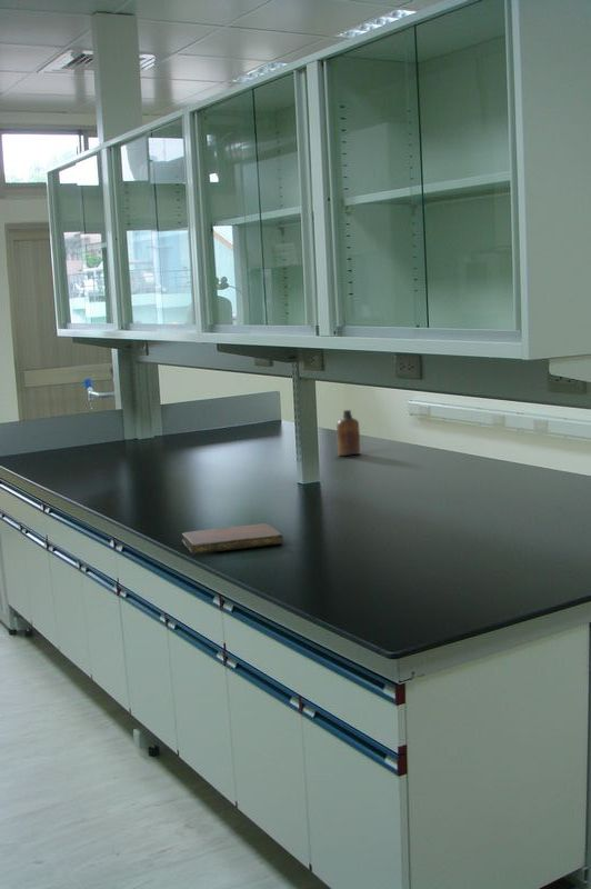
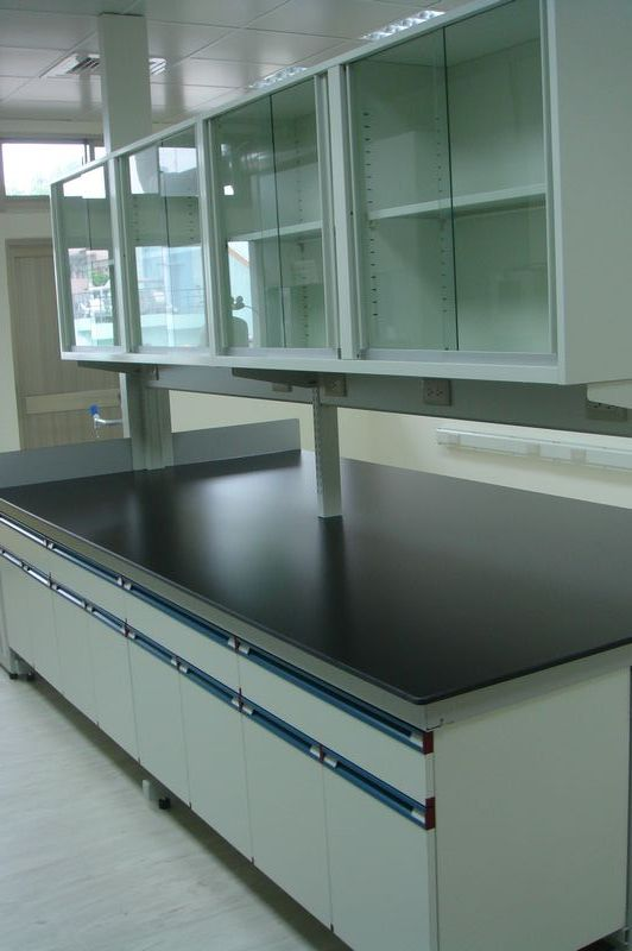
- notebook [181,522,283,556]
- flask [335,409,361,457]
